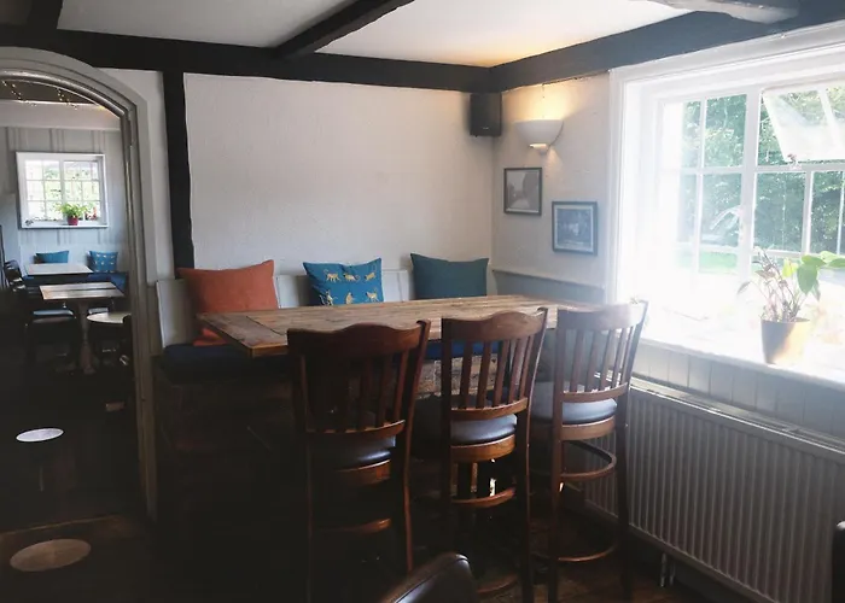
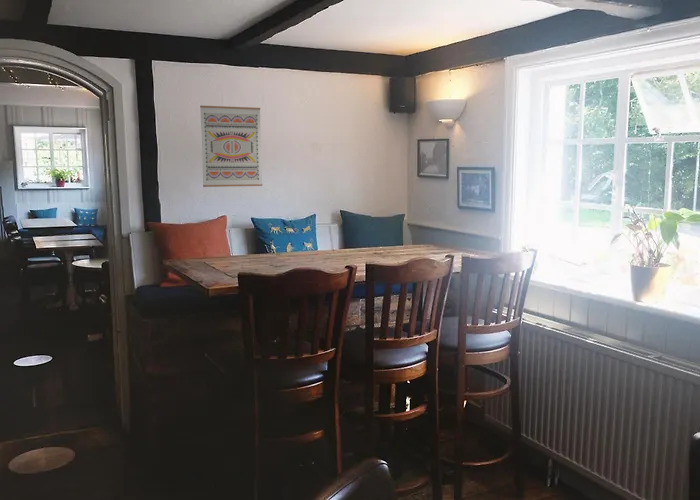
+ wall art [199,105,263,188]
